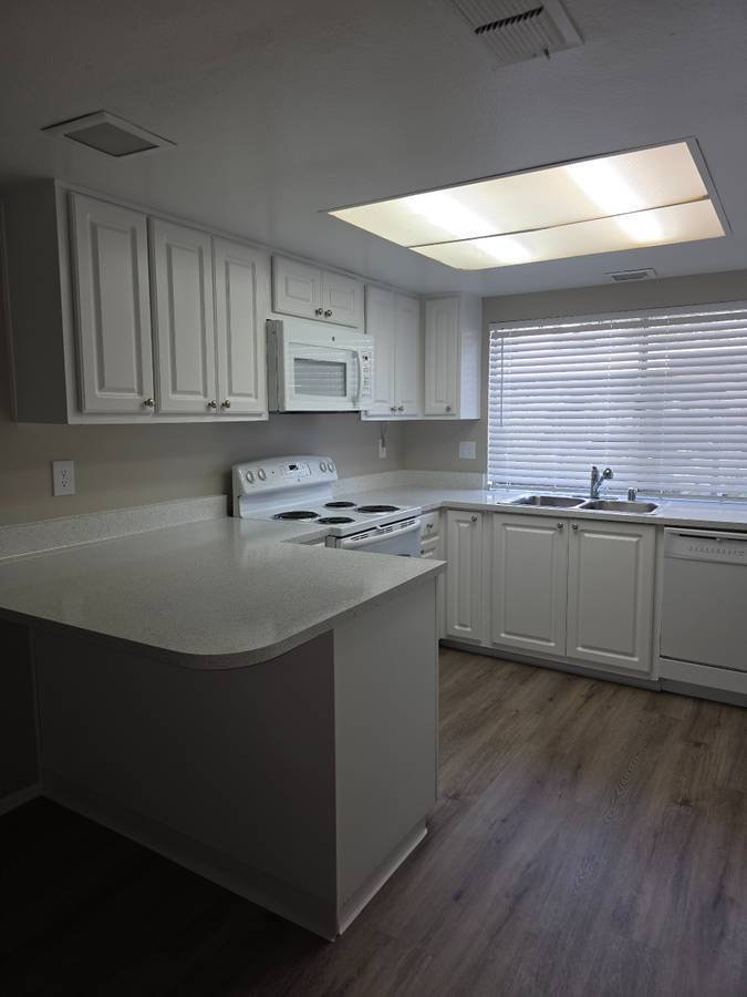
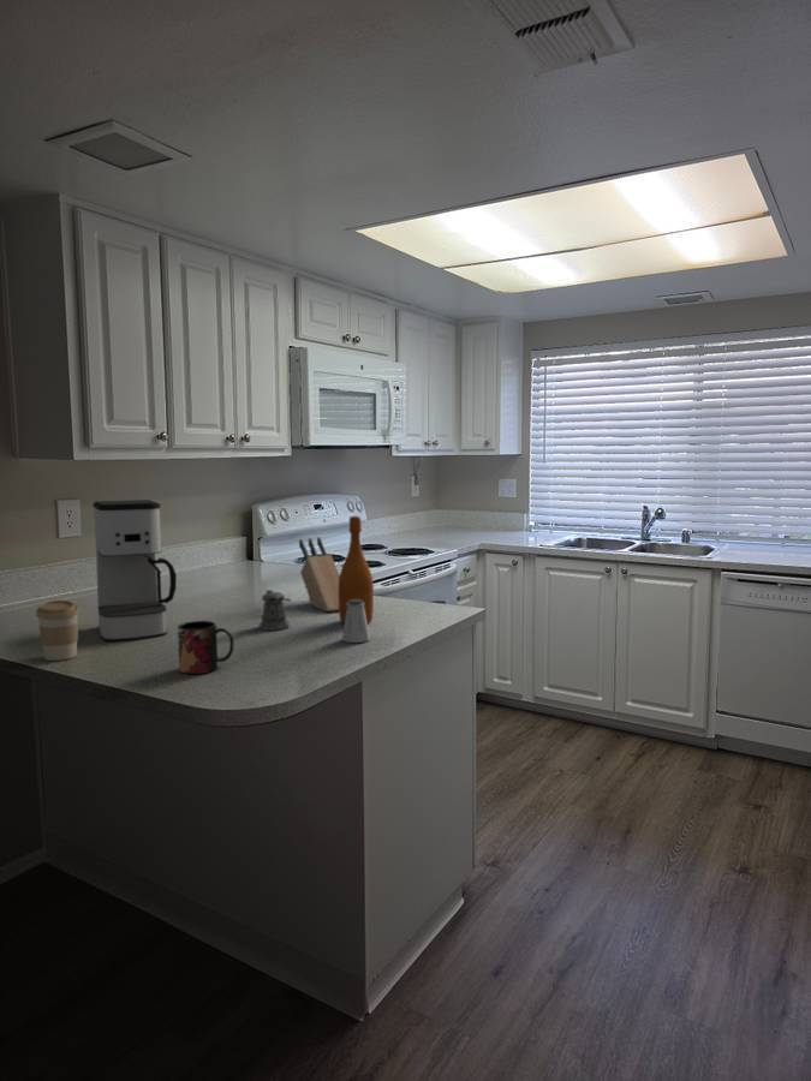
+ knife block [298,536,340,613]
+ saltshaker [341,599,371,644]
+ coffee maker [91,498,178,643]
+ coffee cup [35,599,80,662]
+ mug [177,620,234,675]
+ wine bottle [338,515,375,625]
+ pepper shaker [258,589,292,632]
